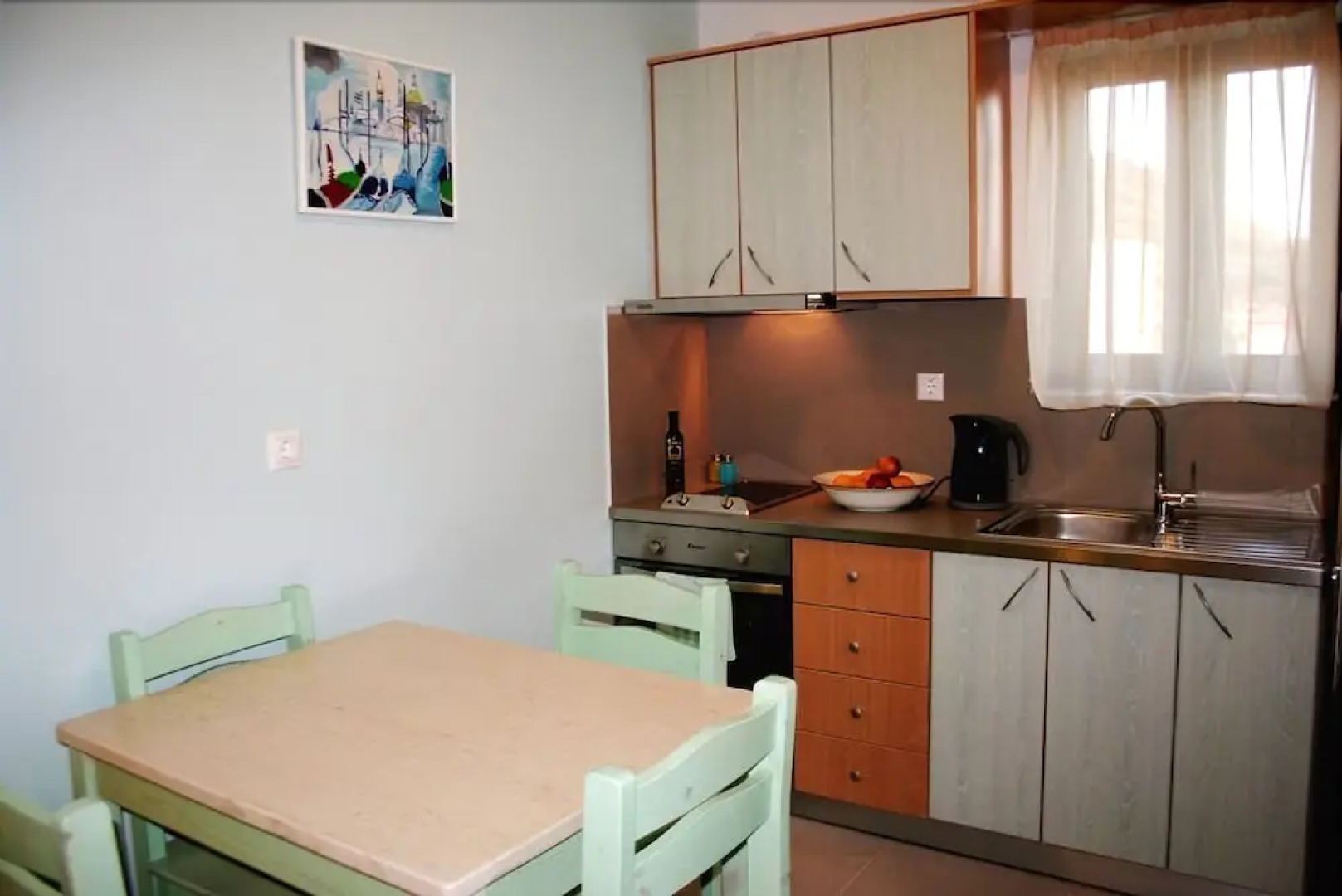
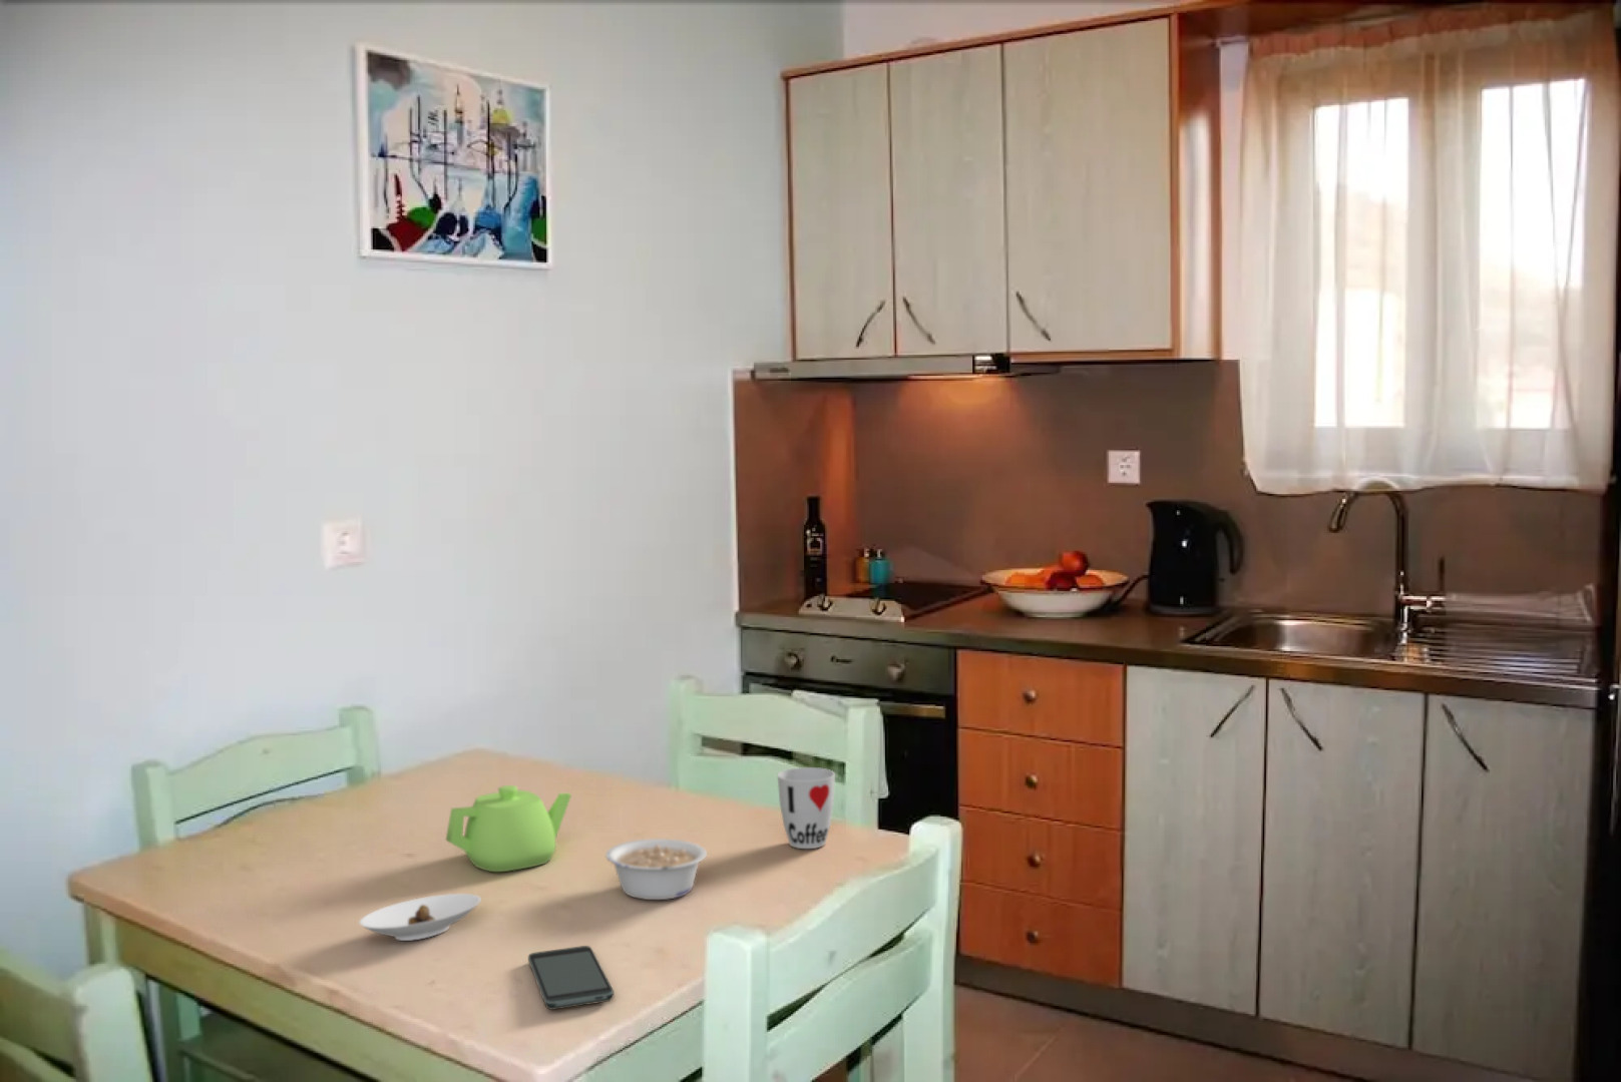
+ smartphone [528,944,615,1011]
+ teapot [445,785,573,873]
+ cup [777,767,836,850]
+ legume [604,838,708,901]
+ saucer [358,892,482,942]
